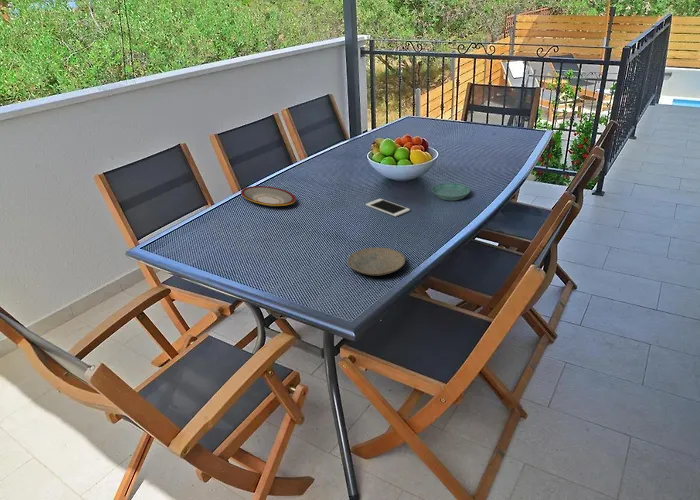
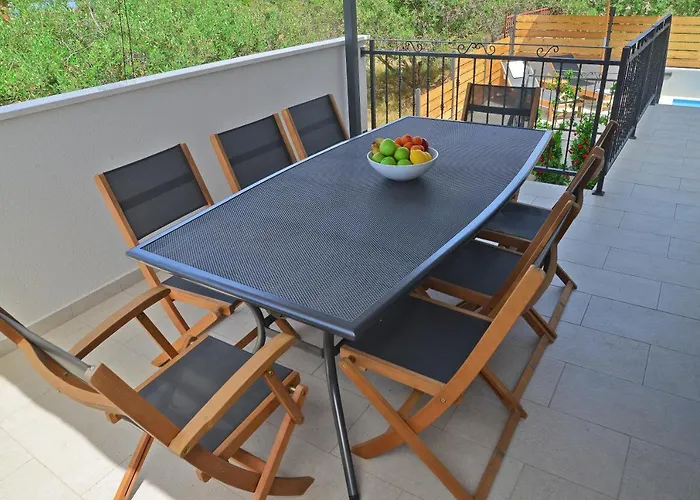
- saucer [431,182,471,201]
- cell phone [365,198,411,218]
- plate [346,246,406,276]
- plate [240,185,297,207]
